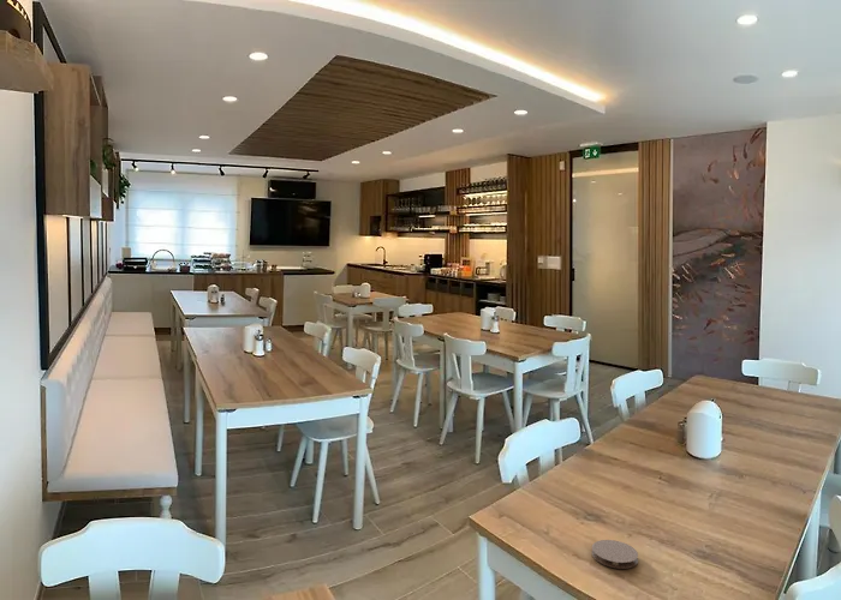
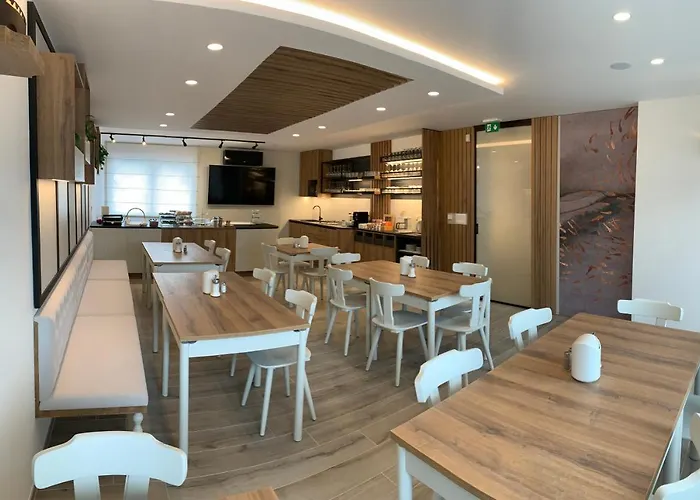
- coaster [591,539,639,570]
